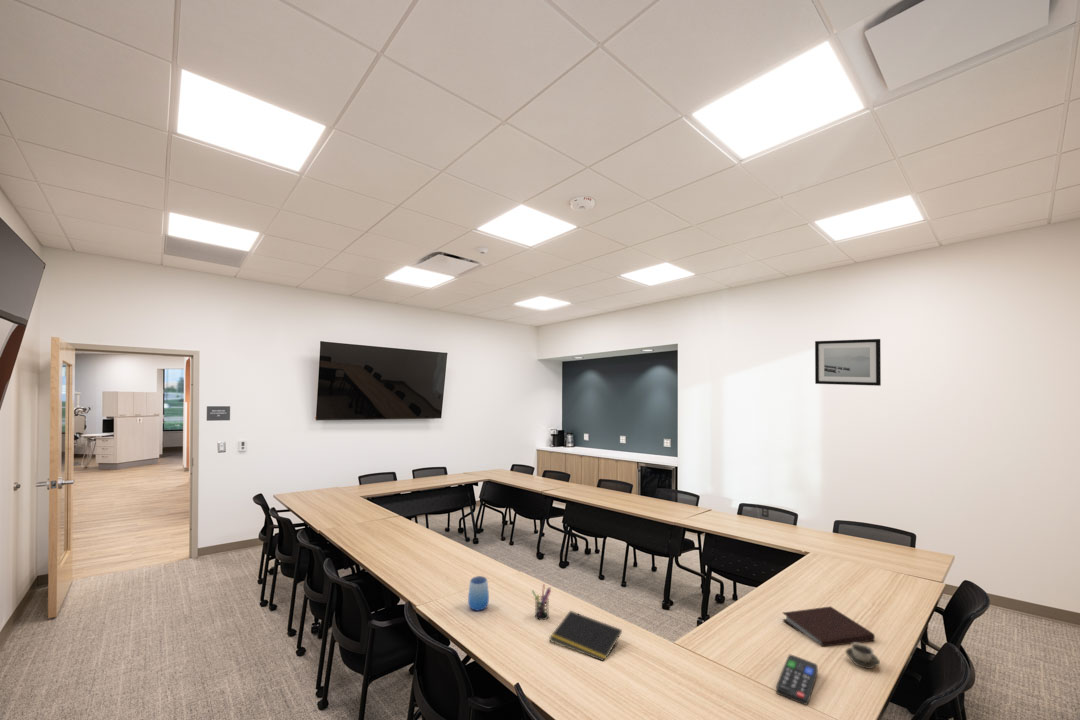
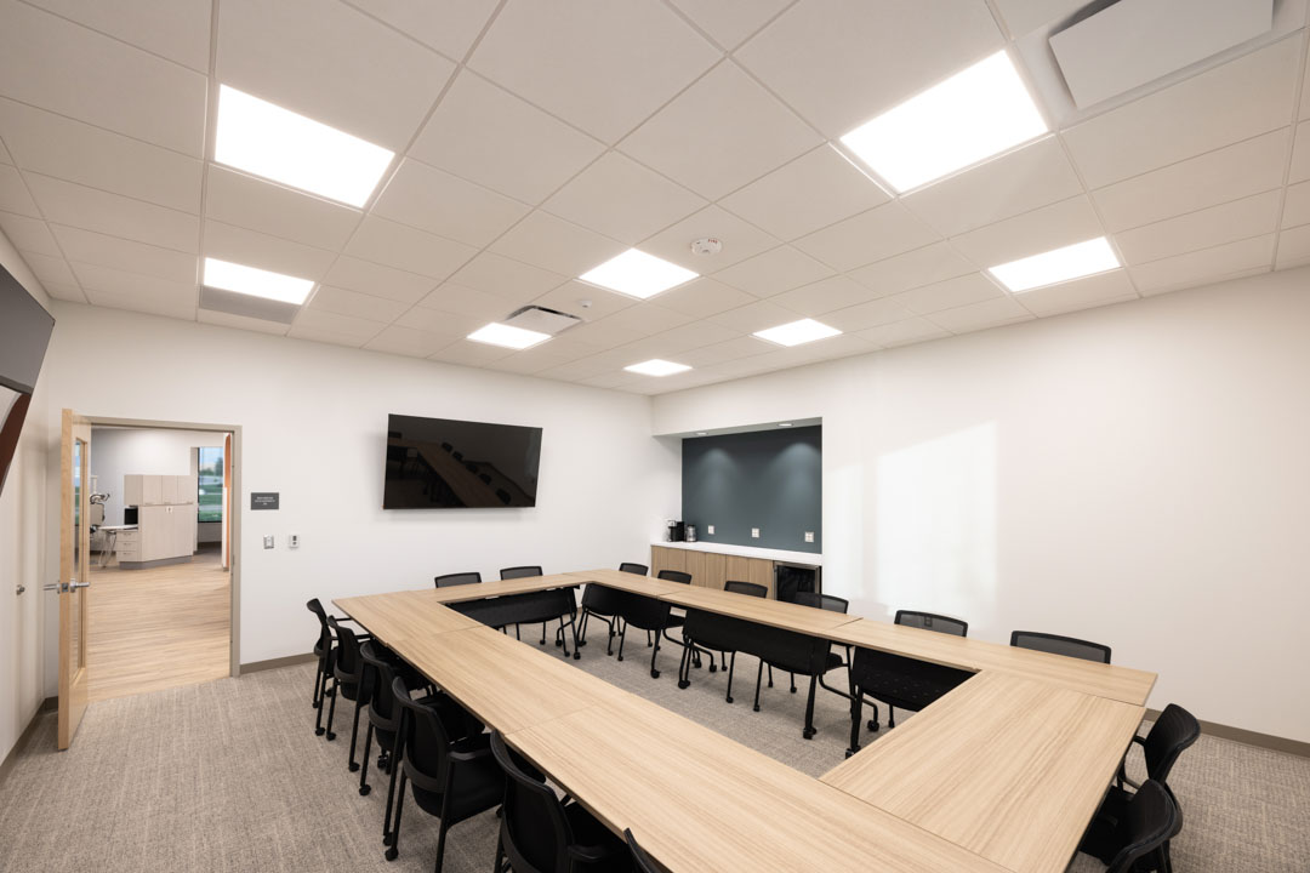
- cup [467,575,490,612]
- wall art [814,338,882,387]
- notepad [548,610,623,662]
- remote control [775,654,819,706]
- cup [845,642,881,670]
- notebook [781,605,876,648]
- pen holder [531,583,552,621]
